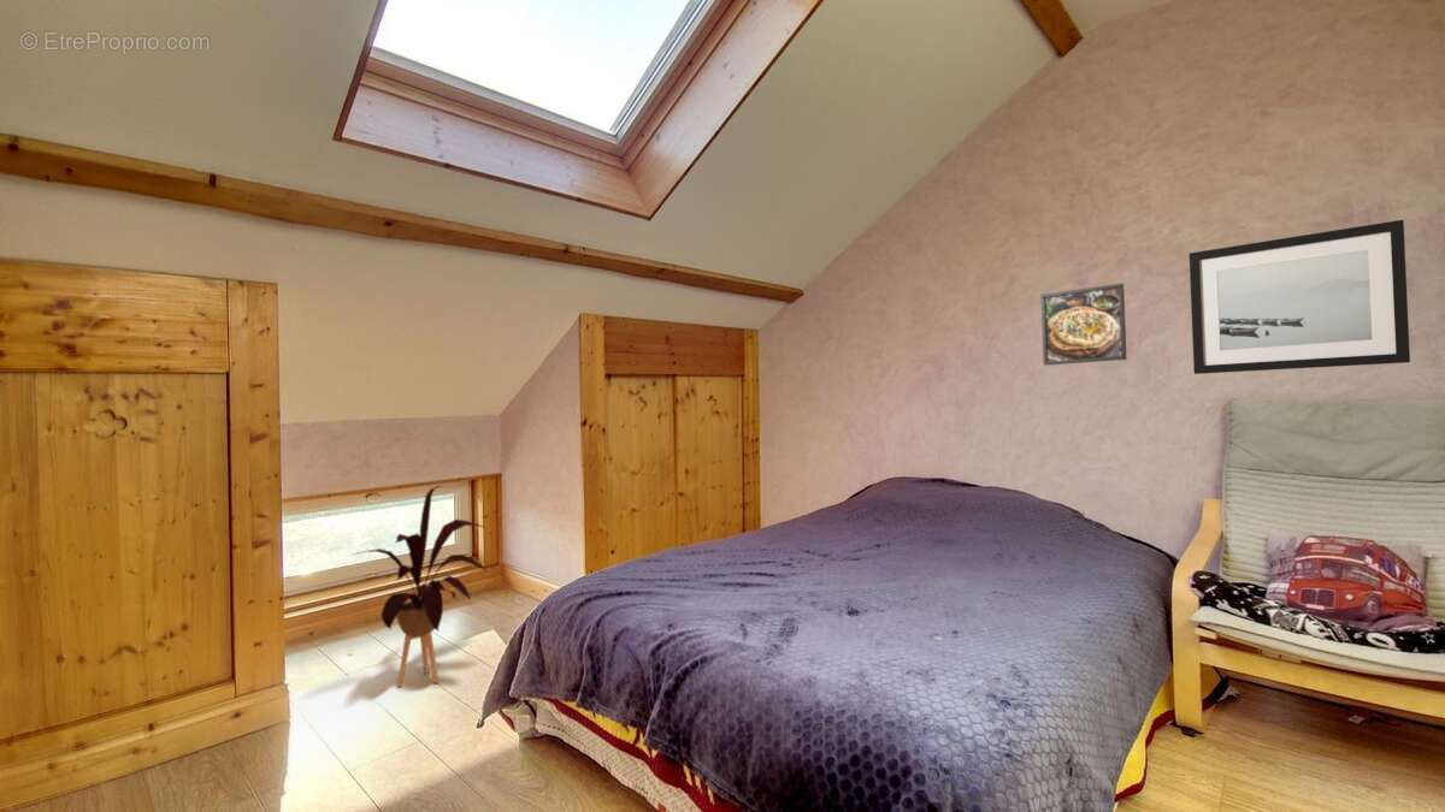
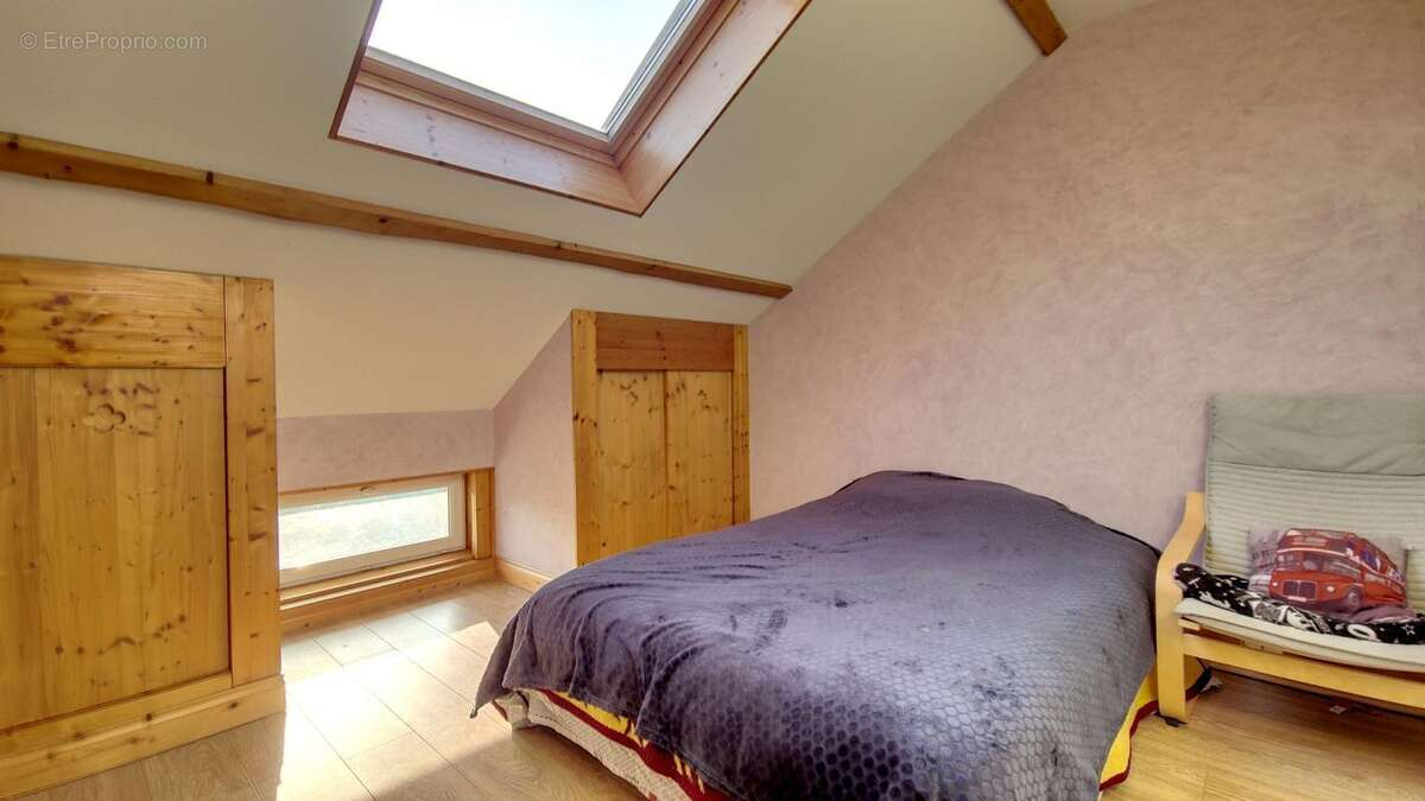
- house plant [349,485,489,688]
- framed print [1040,283,1128,367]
- wall art [1189,219,1411,375]
